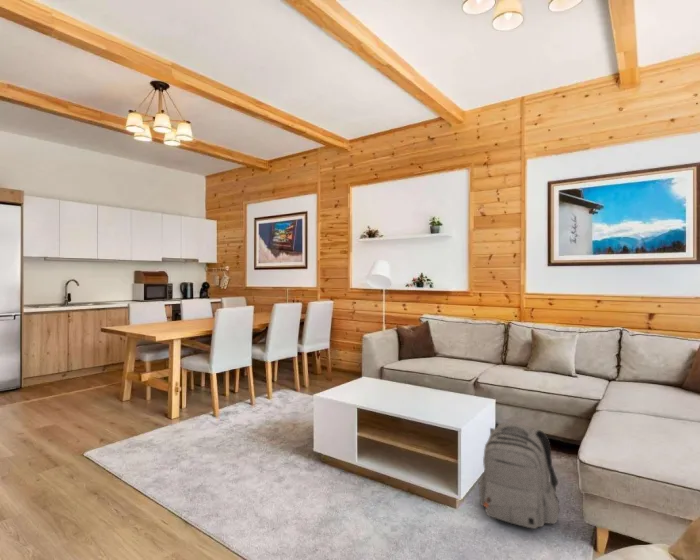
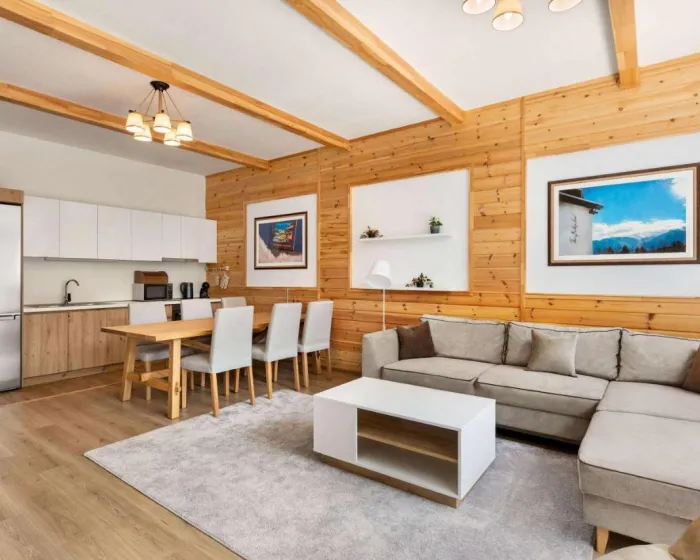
- backpack [478,422,560,530]
